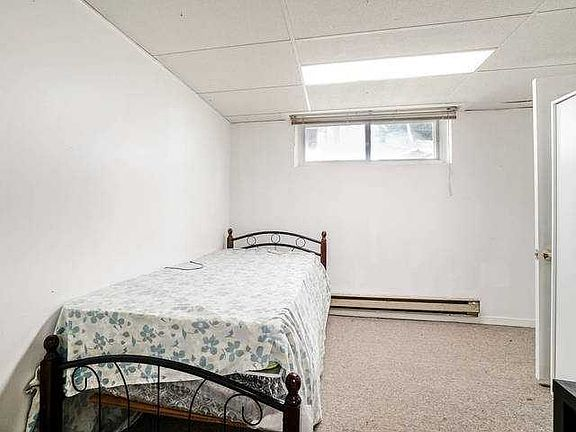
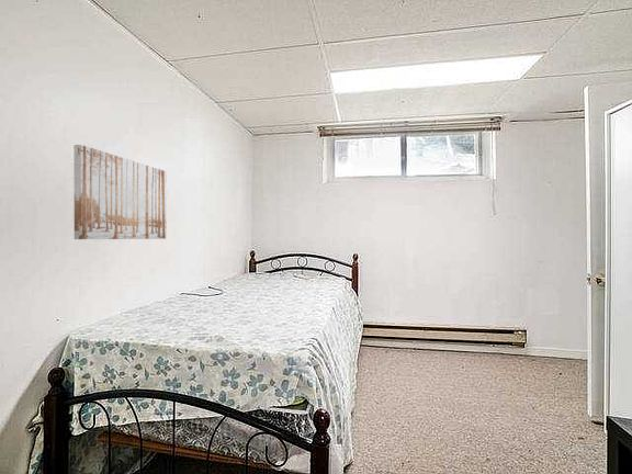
+ wall art [72,144,168,240]
